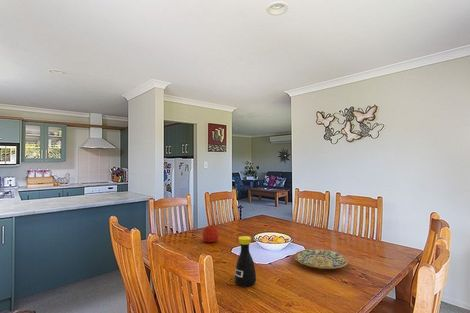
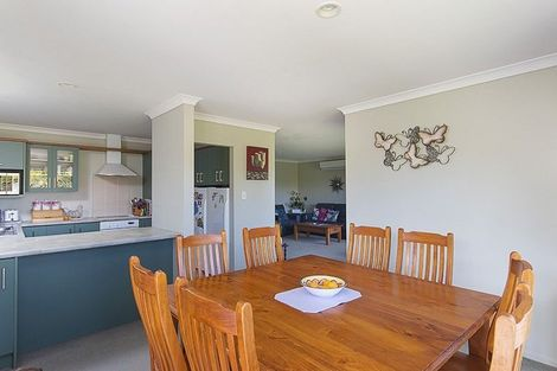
- plate [293,248,349,270]
- bottle [234,235,257,287]
- apple [202,225,220,243]
